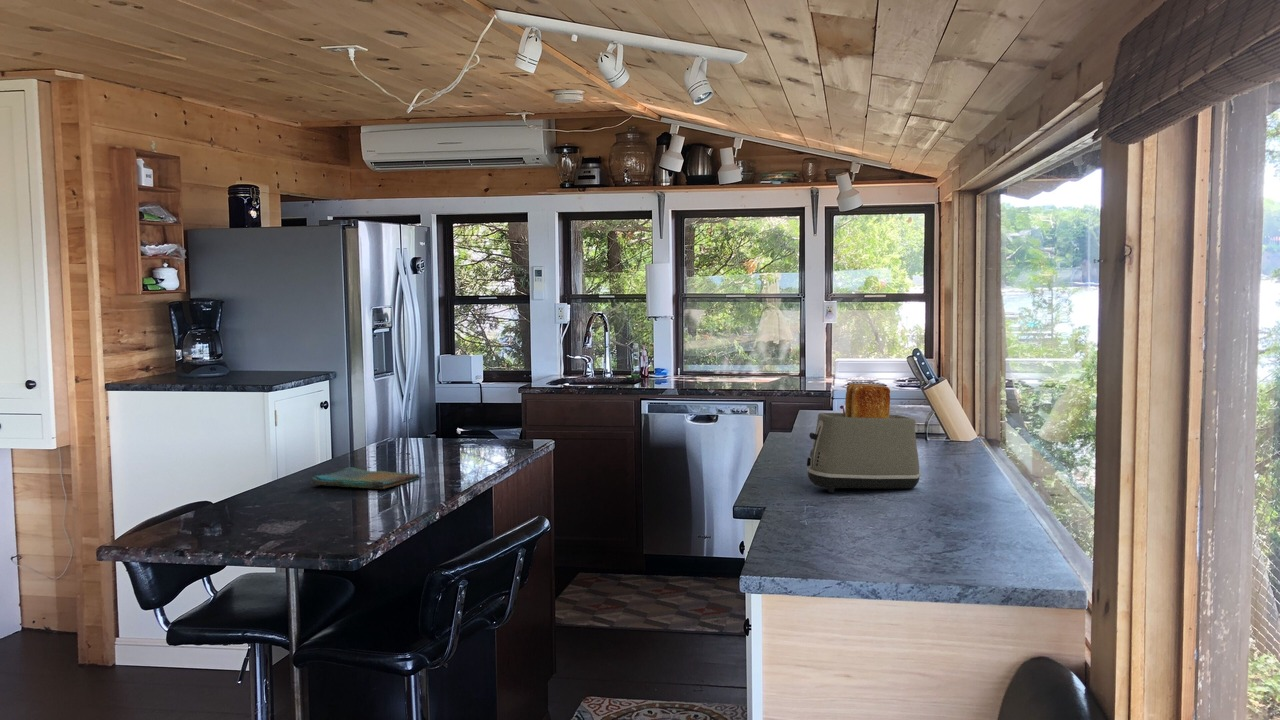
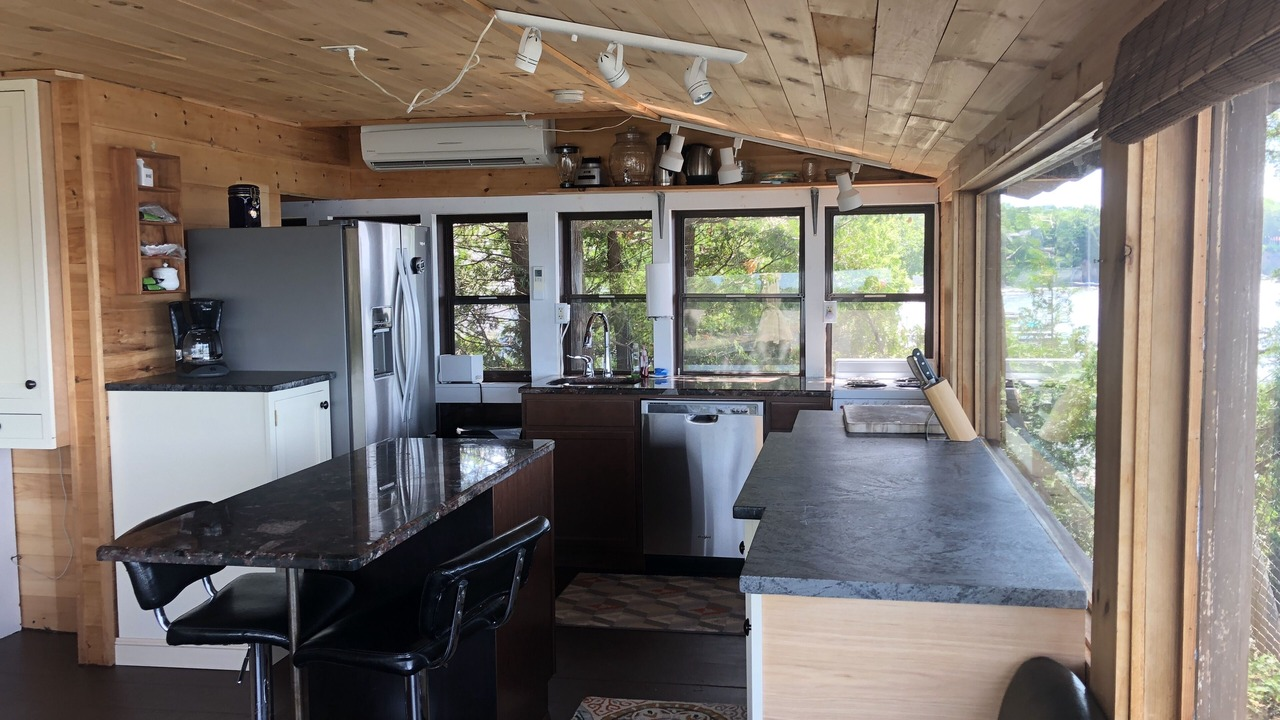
- dish towel [310,466,421,490]
- toaster [806,383,922,493]
